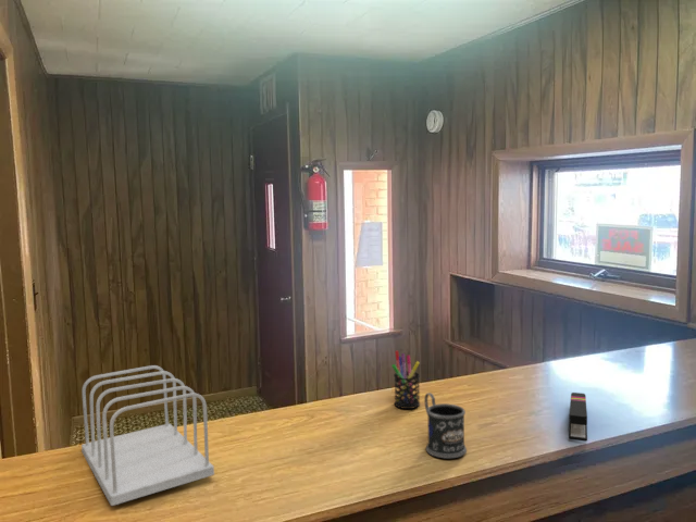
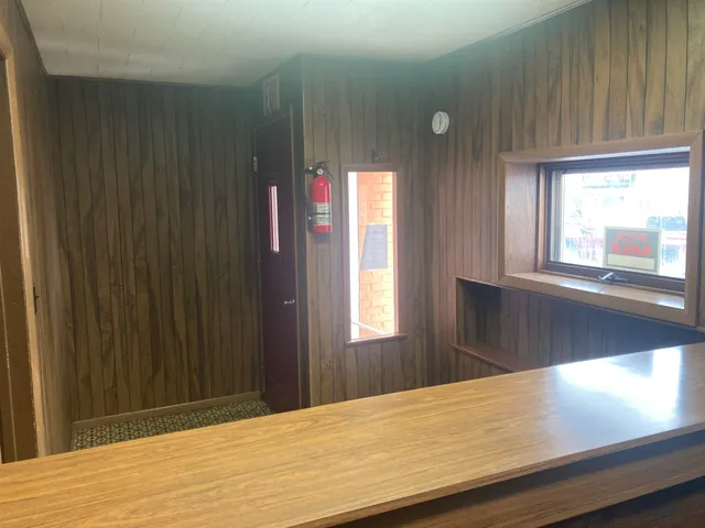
- stapler [568,391,588,443]
- pen holder [390,350,421,410]
- file sorter [80,364,215,507]
- mug [423,391,468,459]
